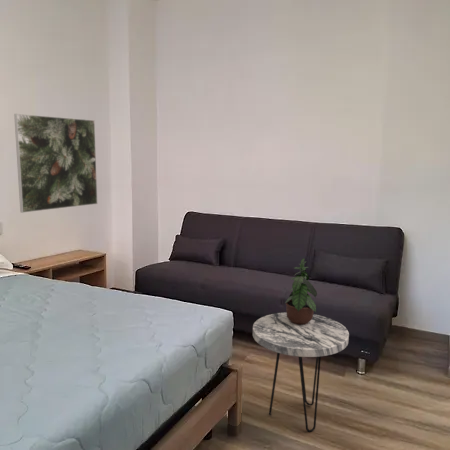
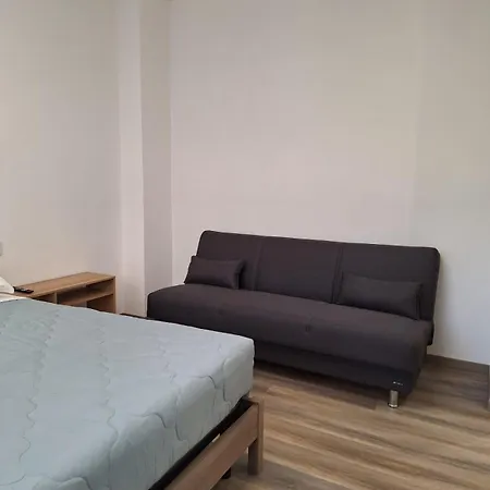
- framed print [13,113,98,214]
- potted plant [284,257,318,325]
- side table [252,311,350,433]
